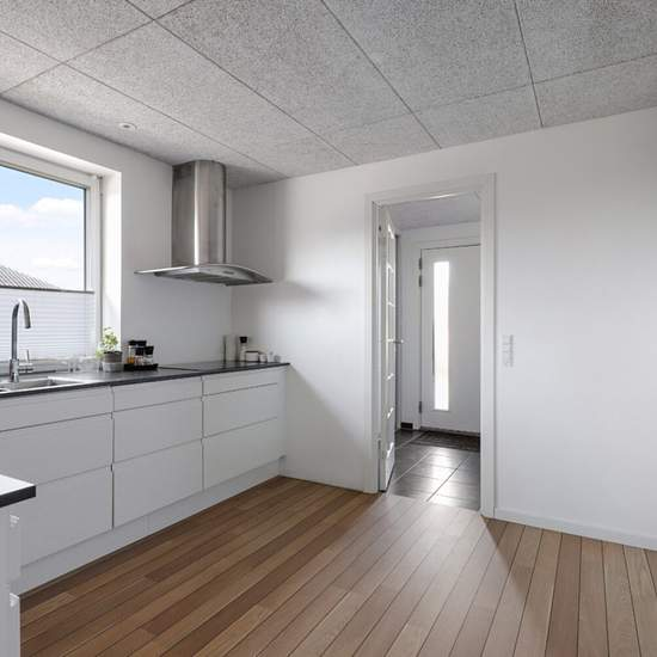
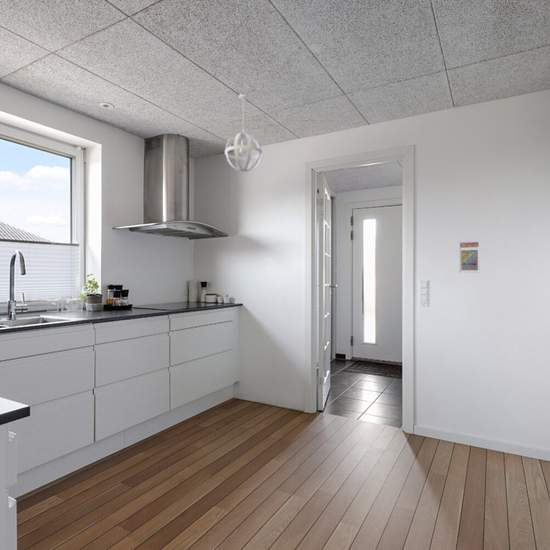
+ pendant light [224,93,263,173]
+ trading card display case [458,240,481,274]
